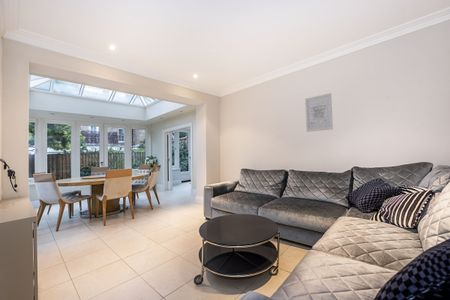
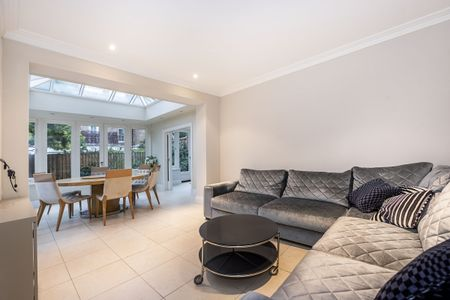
- wall art [304,92,334,133]
